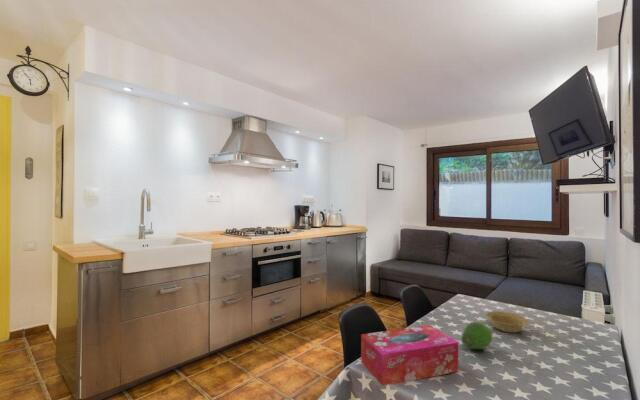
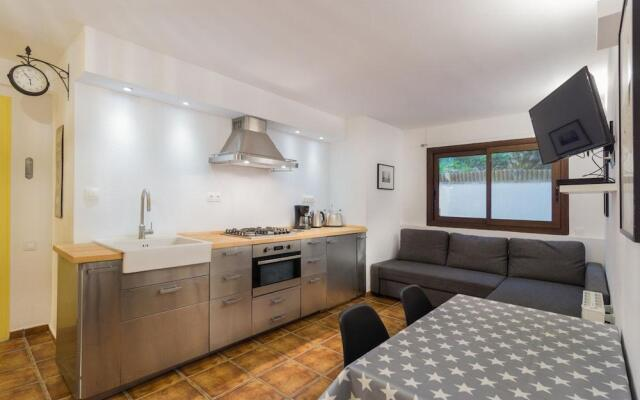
- tissue box [360,324,459,387]
- fruit [460,321,493,350]
- bowl [485,310,529,333]
